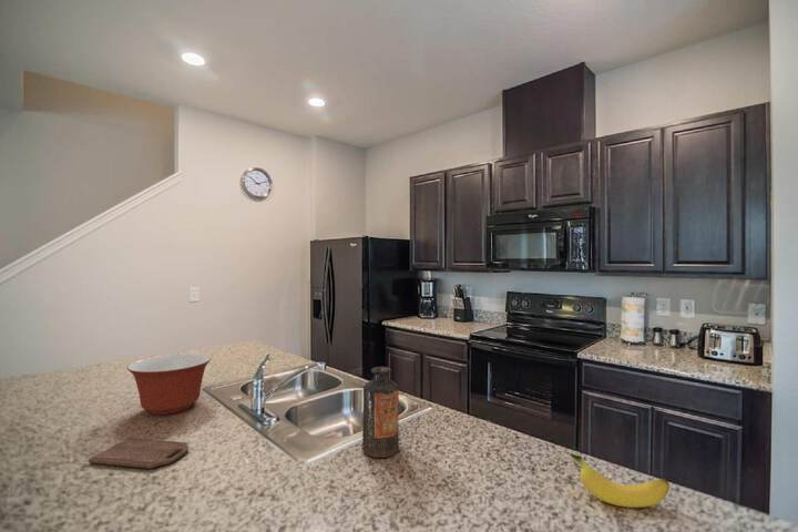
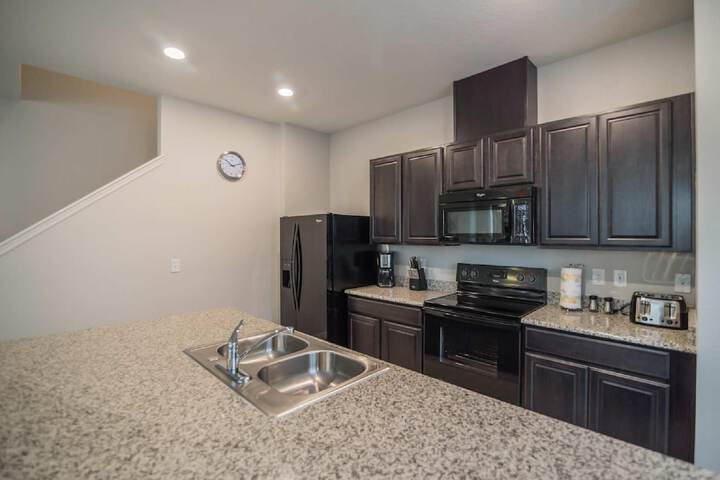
- bottle [361,366,400,459]
- cutting board [88,437,190,470]
- mixing bowl [126,352,213,416]
- banana [569,452,671,509]
